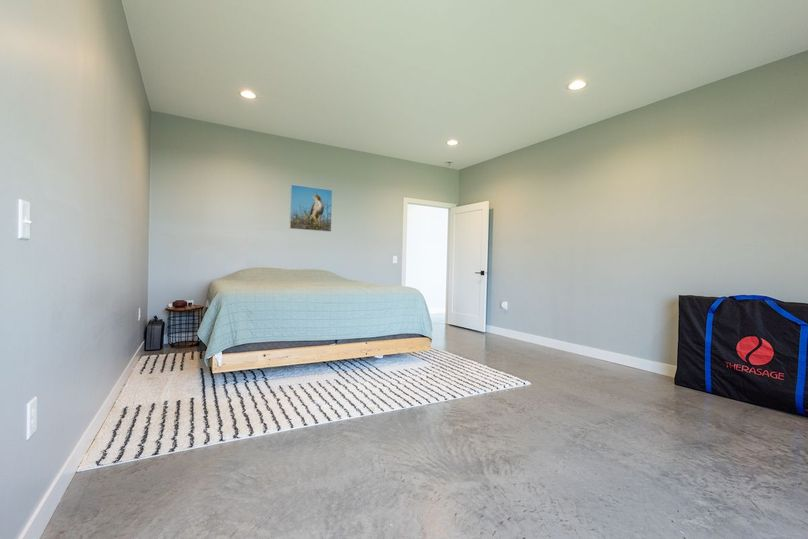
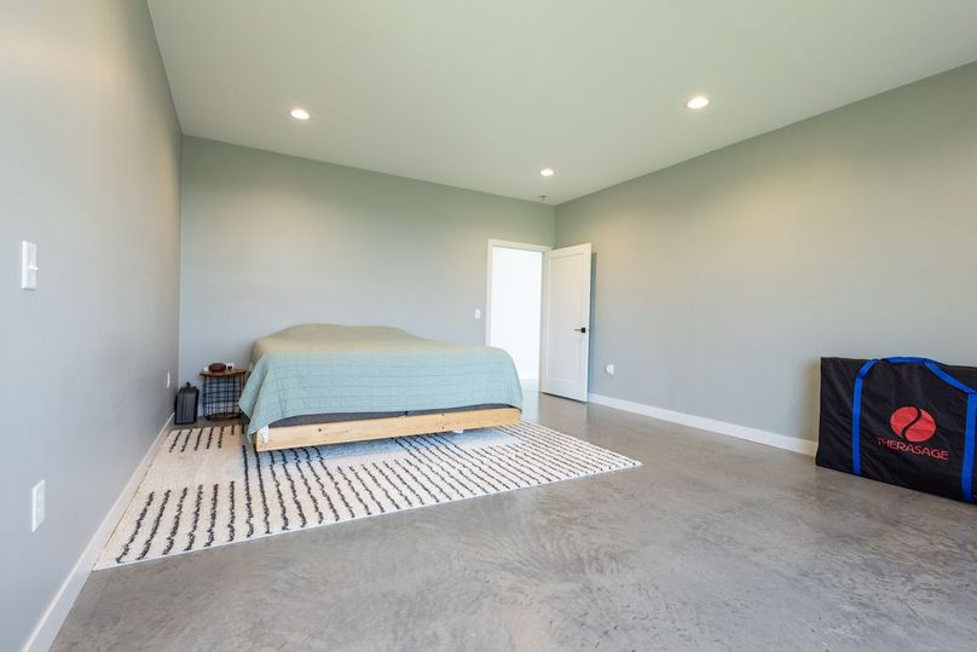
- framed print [289,183,333,233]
